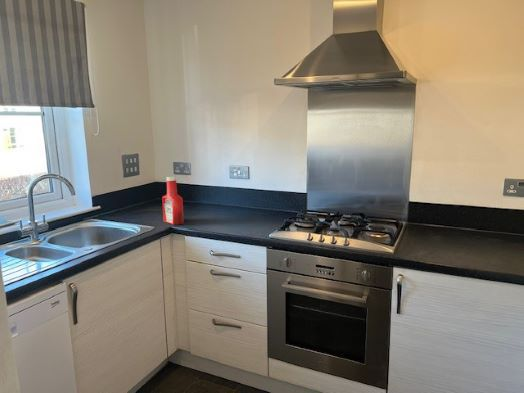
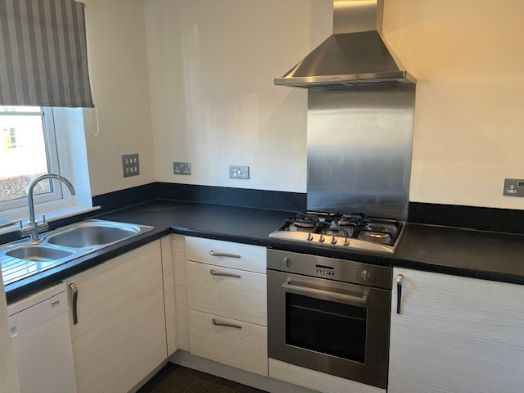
- soap bottle [161,176,185,226]
